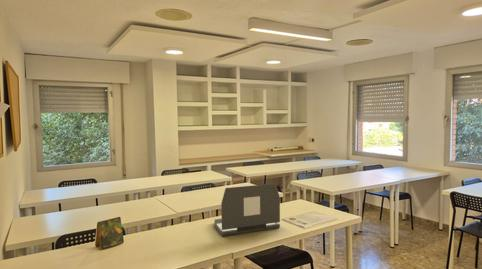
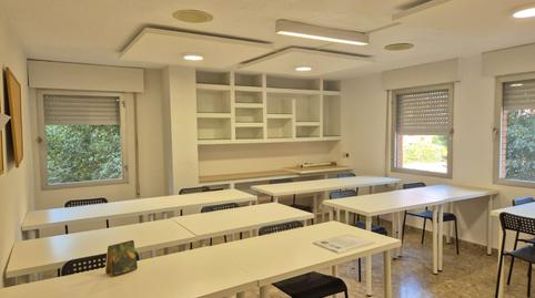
- laptop [213,183,281,237]
